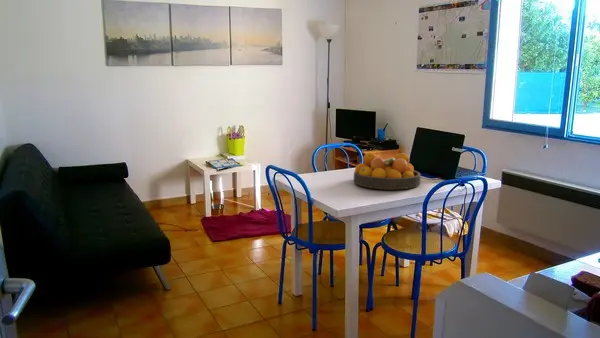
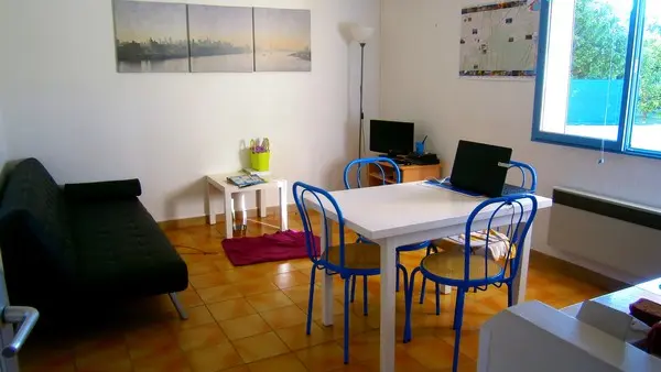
- fruit bowl [353,151,422,191]
